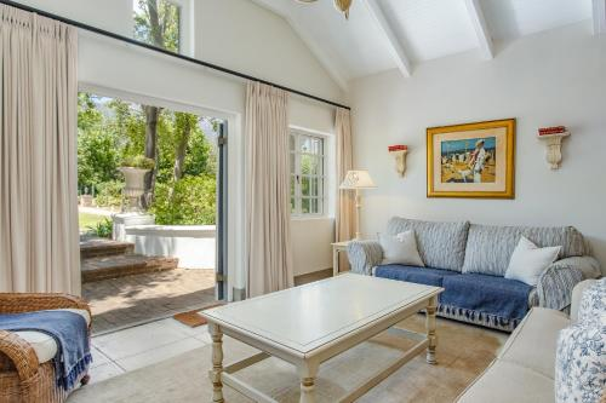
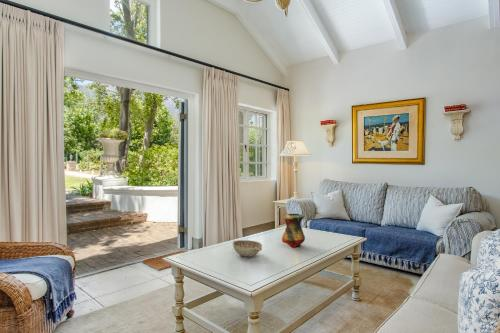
+ decorative bowl [232,239,263,258]
+ vase [281,213,306,249]
